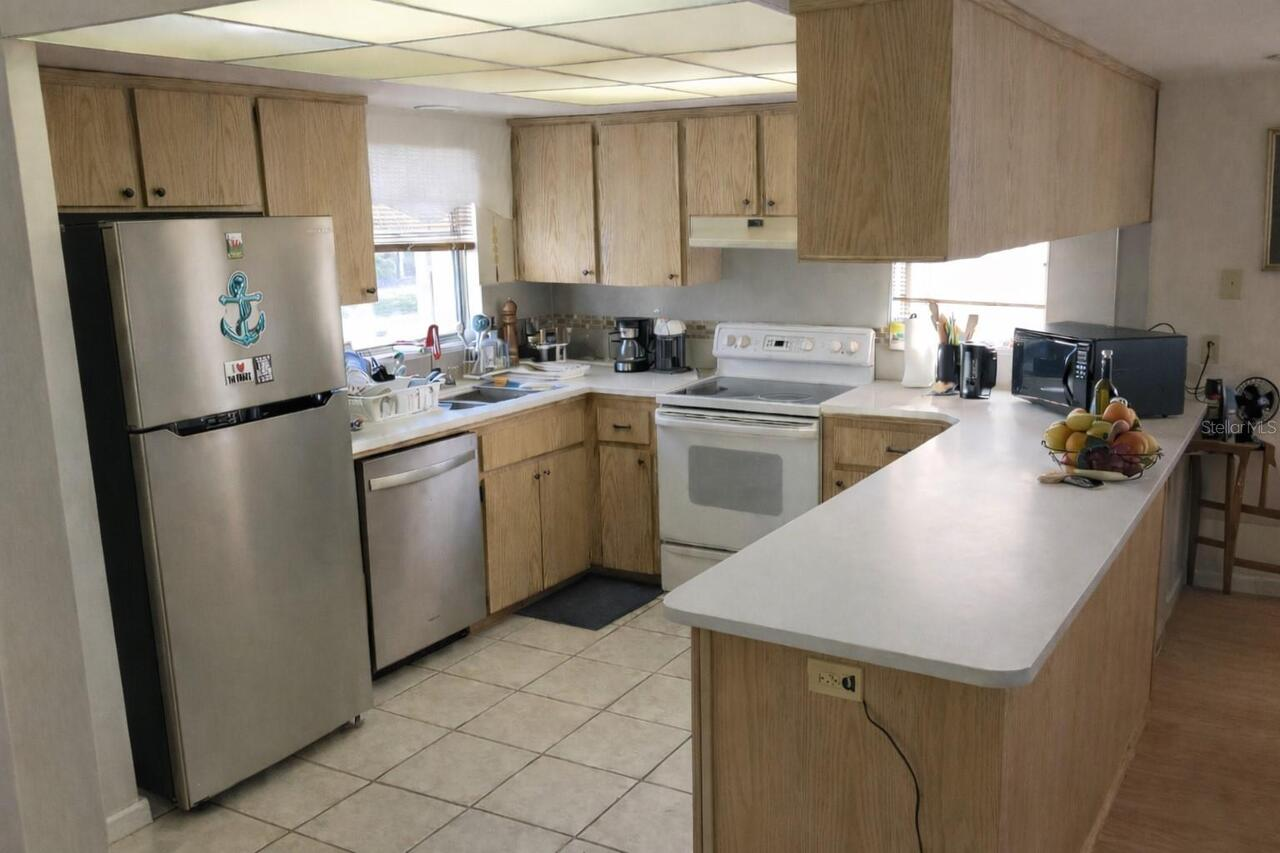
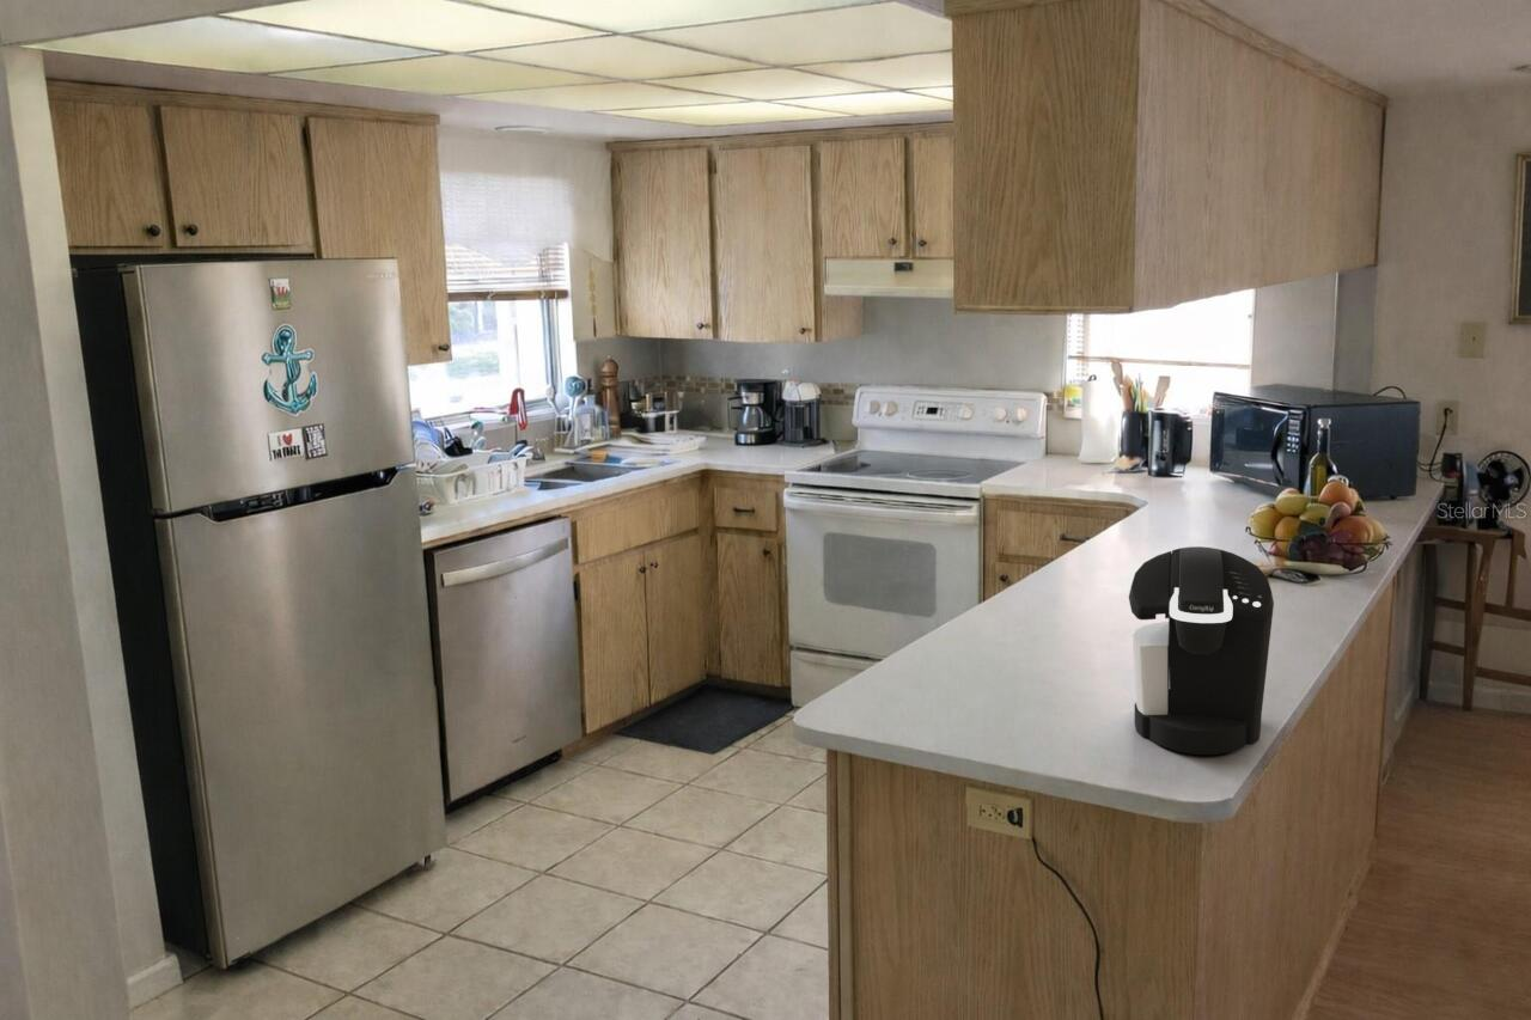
+ coffee maker [1128,545,1275,756]
